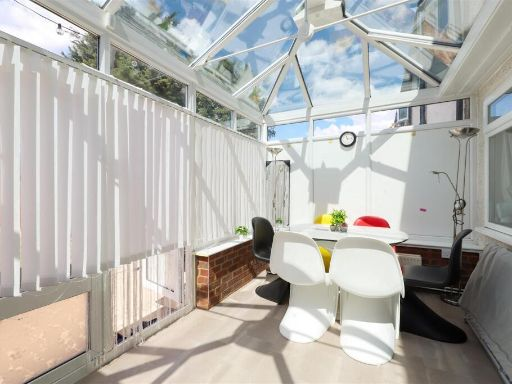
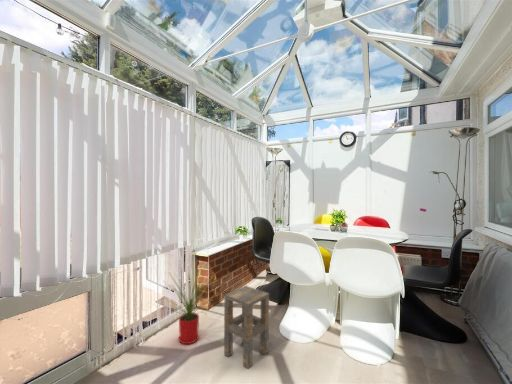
+ side table [223,285,270,370]
+ house plant [163,264,218,345]
